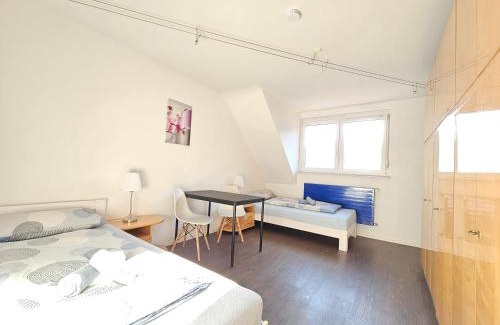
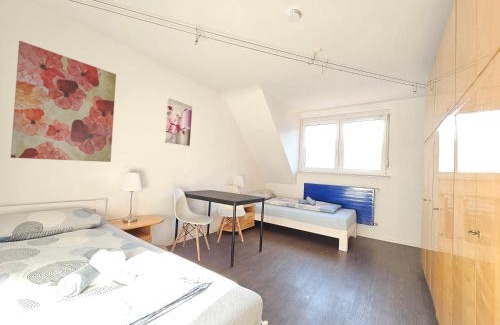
+ wall art [10,40,117,163]
